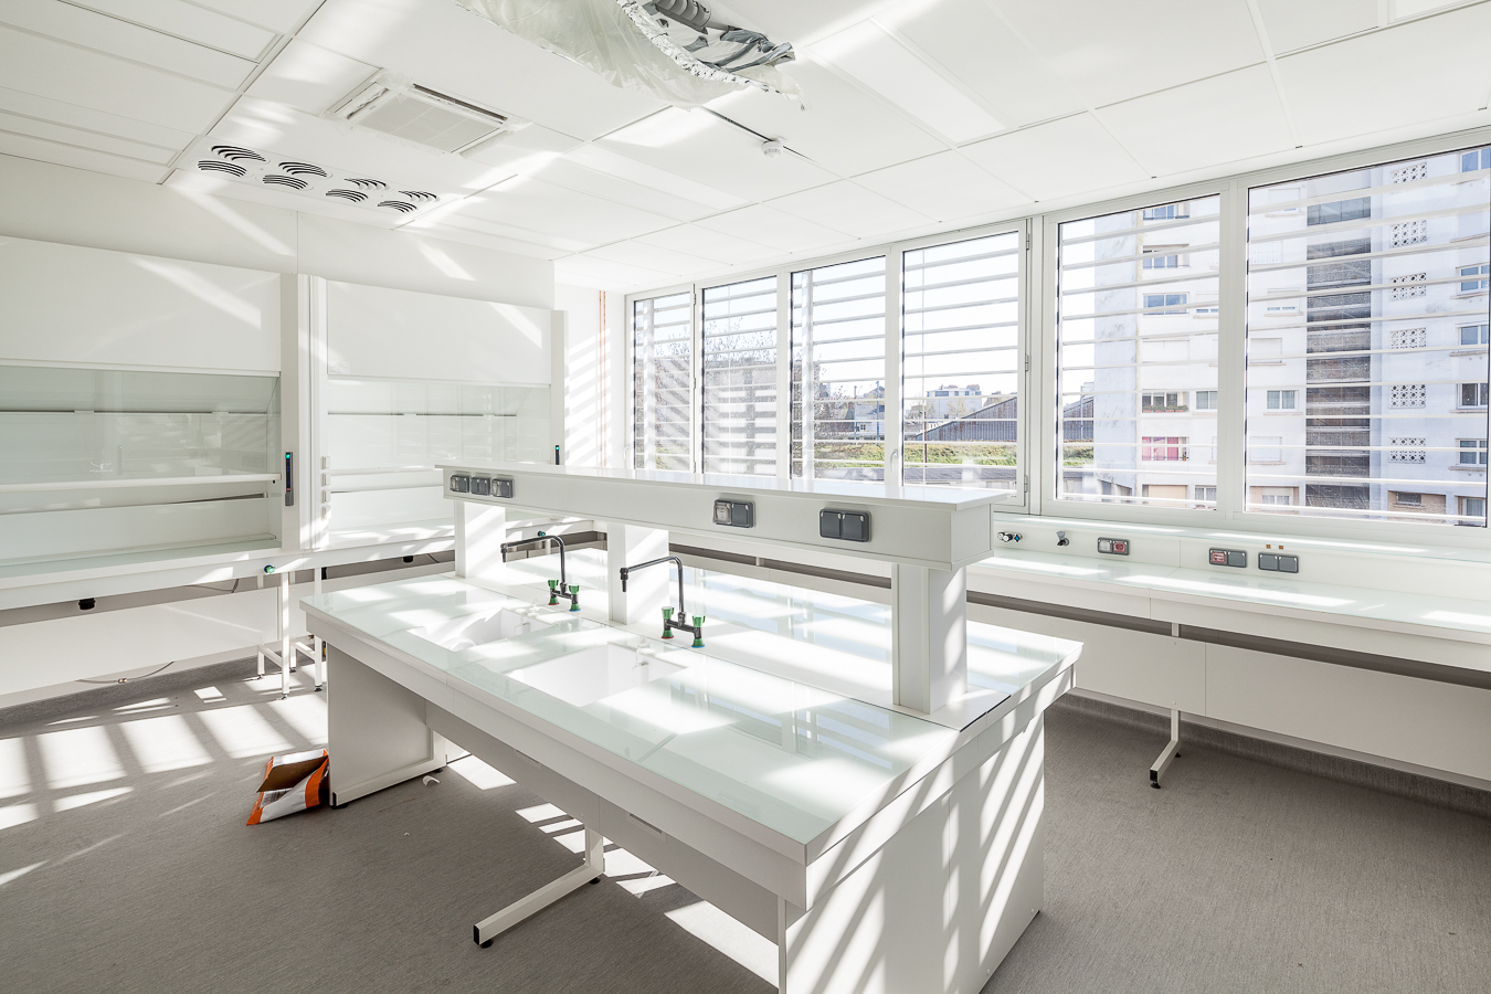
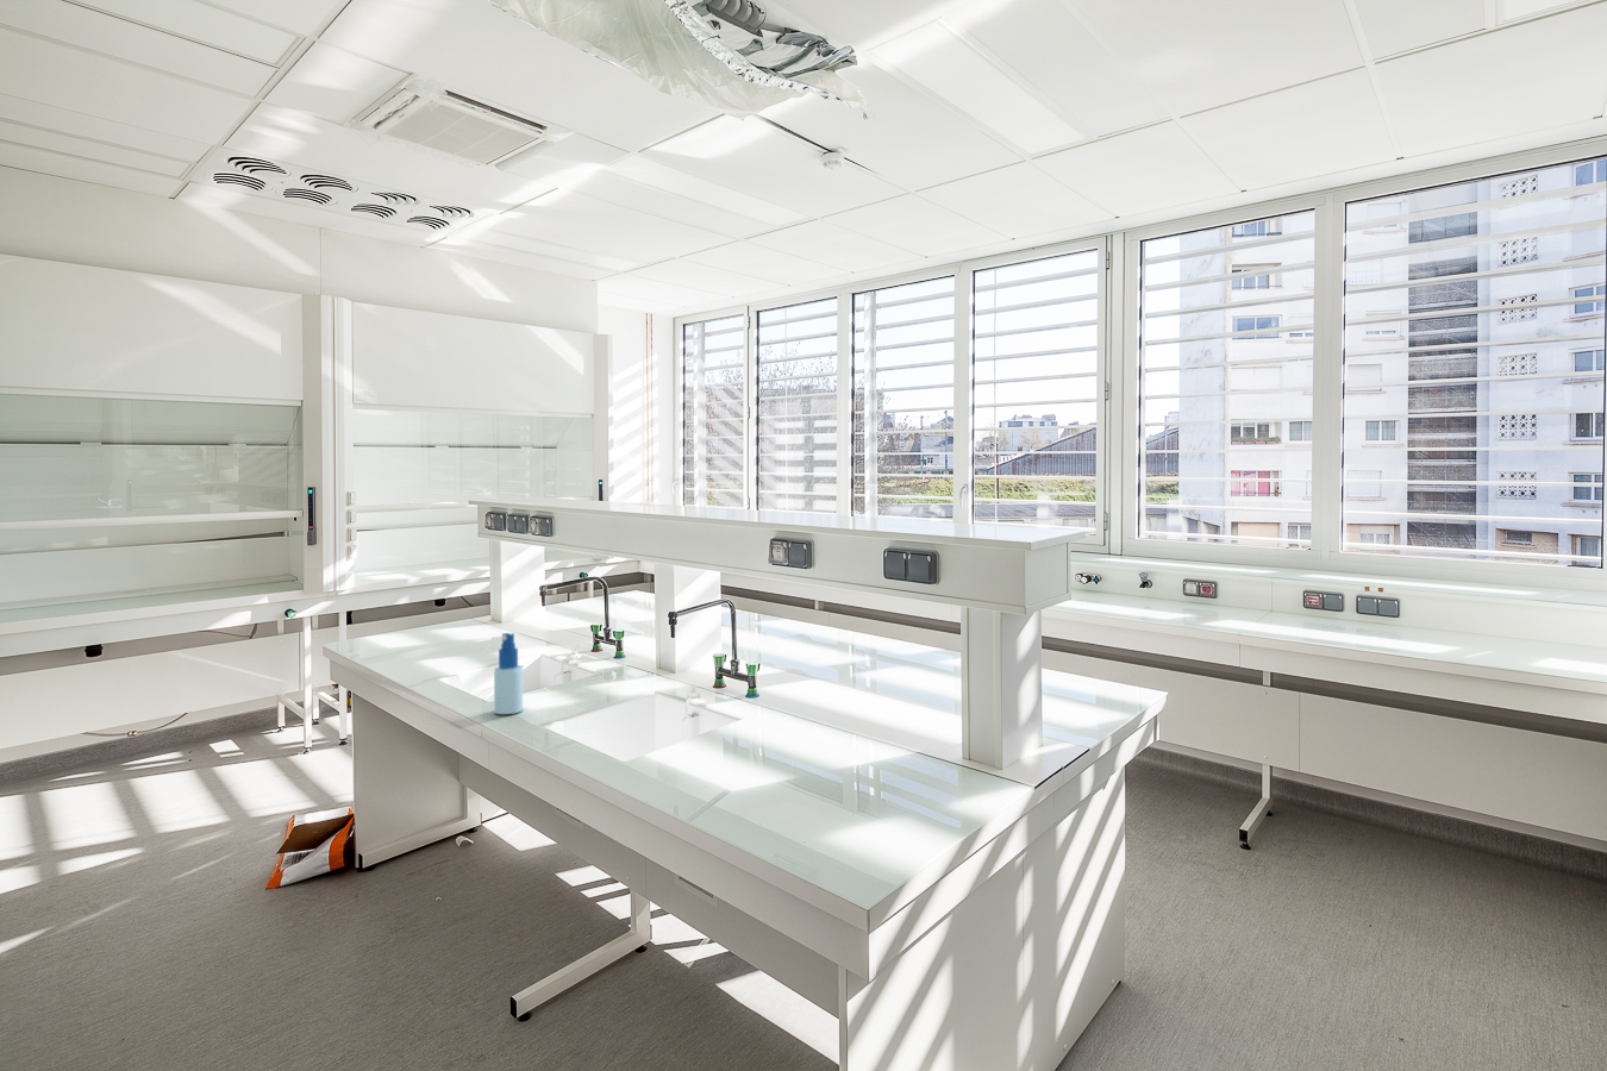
+ spray bottle [493,632,524,715]
